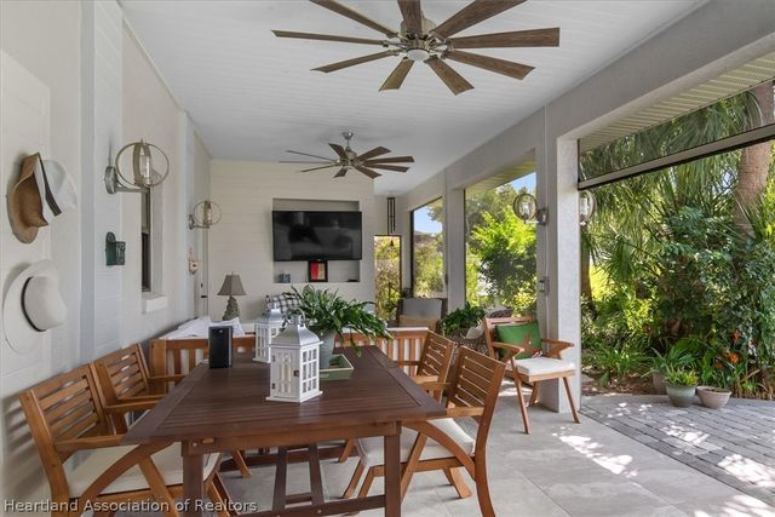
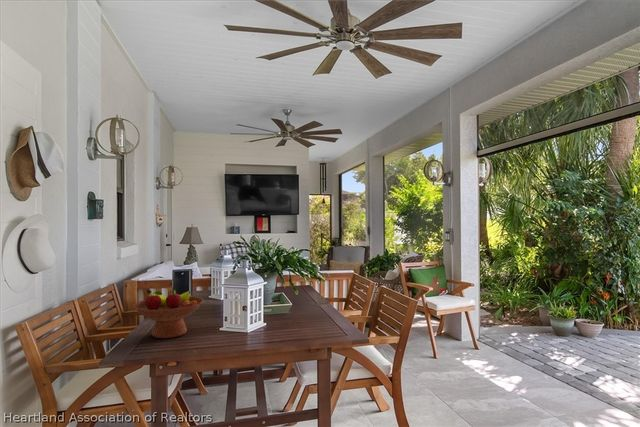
+ fruit bowl [132,288,205,339]
